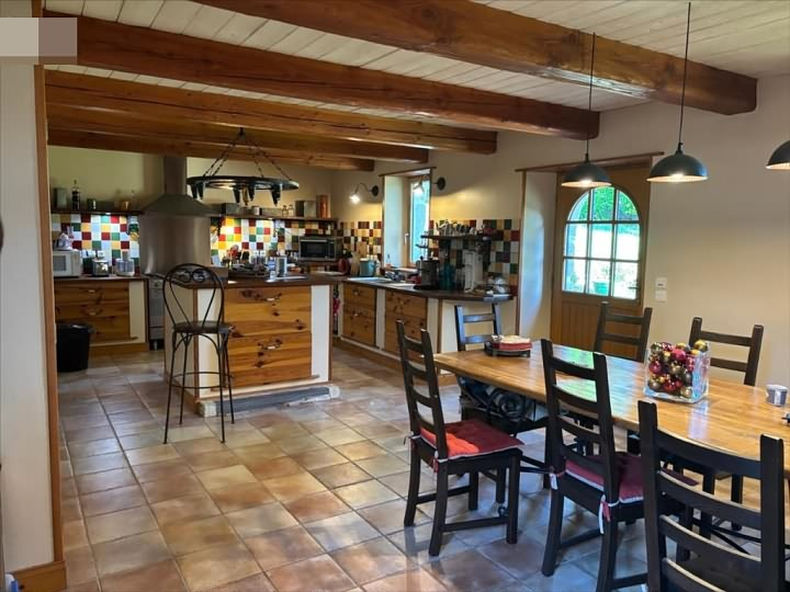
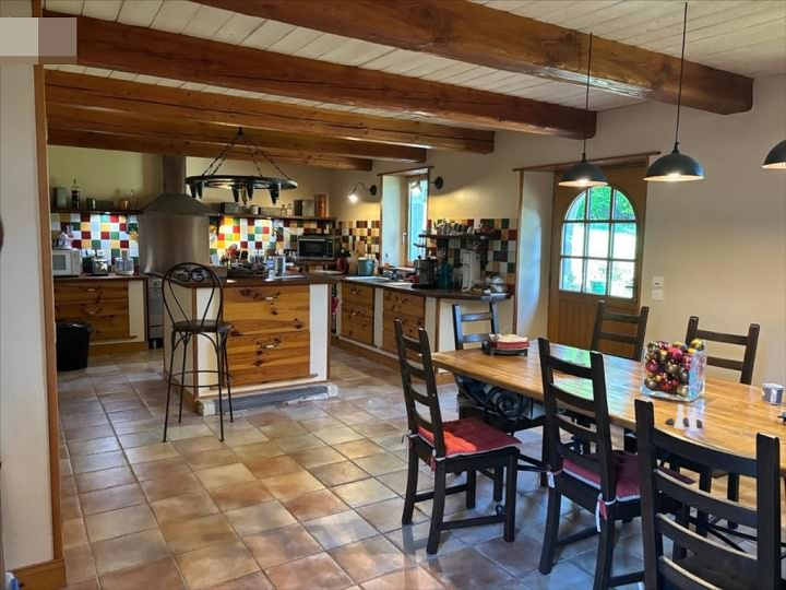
+ salt and pepper shaker set [664,403,704,432]
